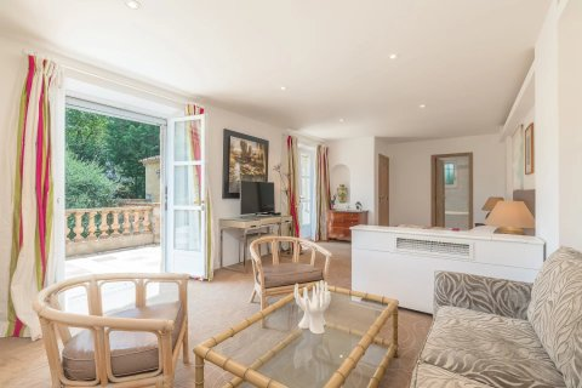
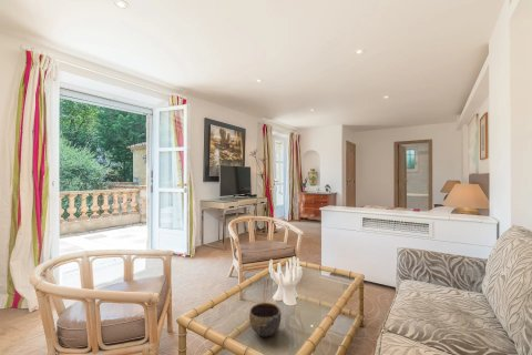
+ bowl [248,302,283,337]
